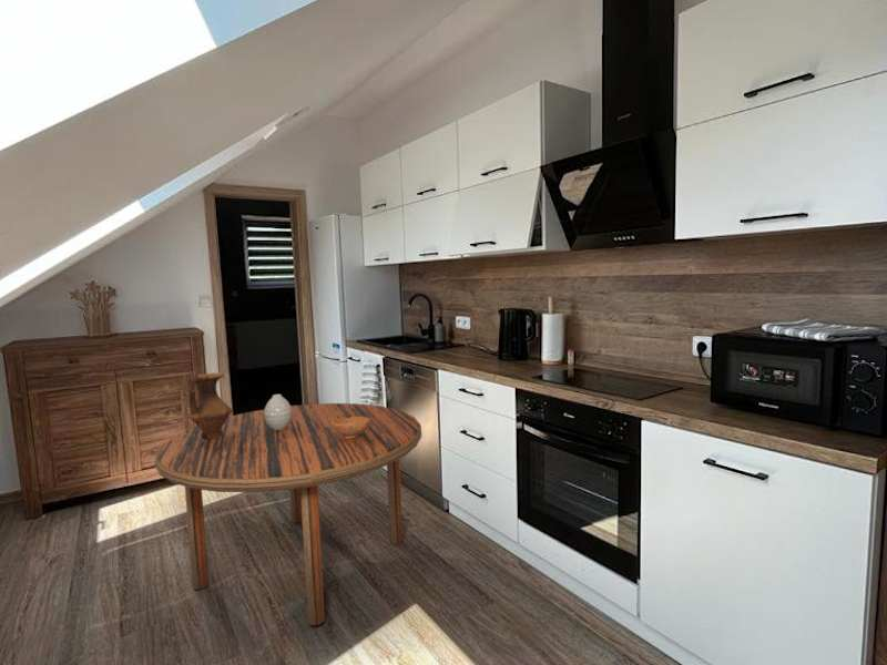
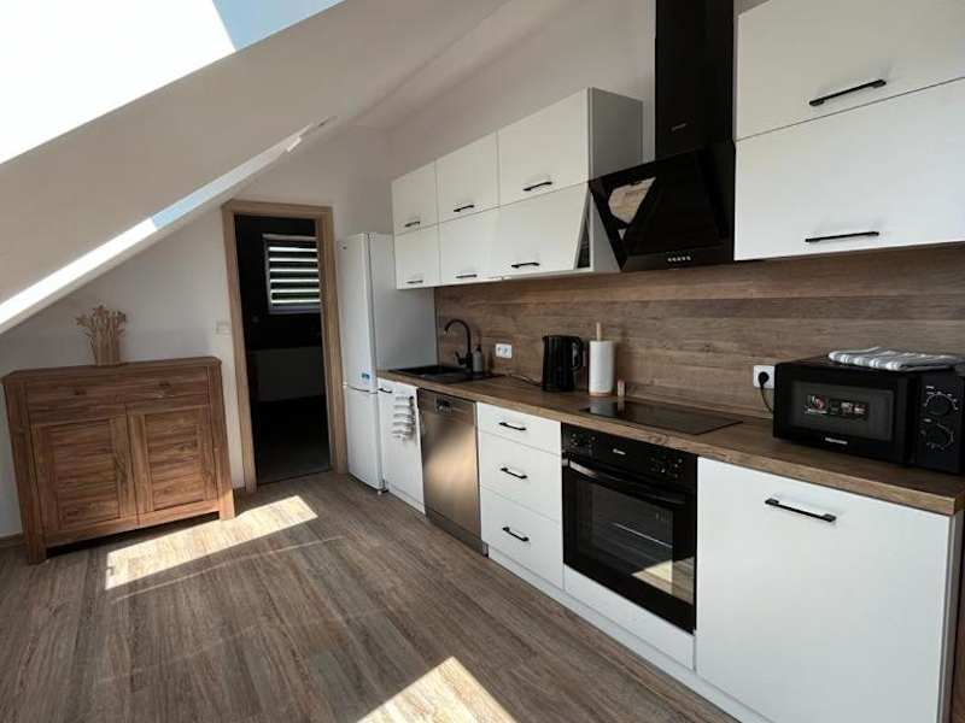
- bowl [332,417,370,438]
- vase [264,393,292,430]
- vase [186,371,234,439]
- dining table [153,402,422,626]
